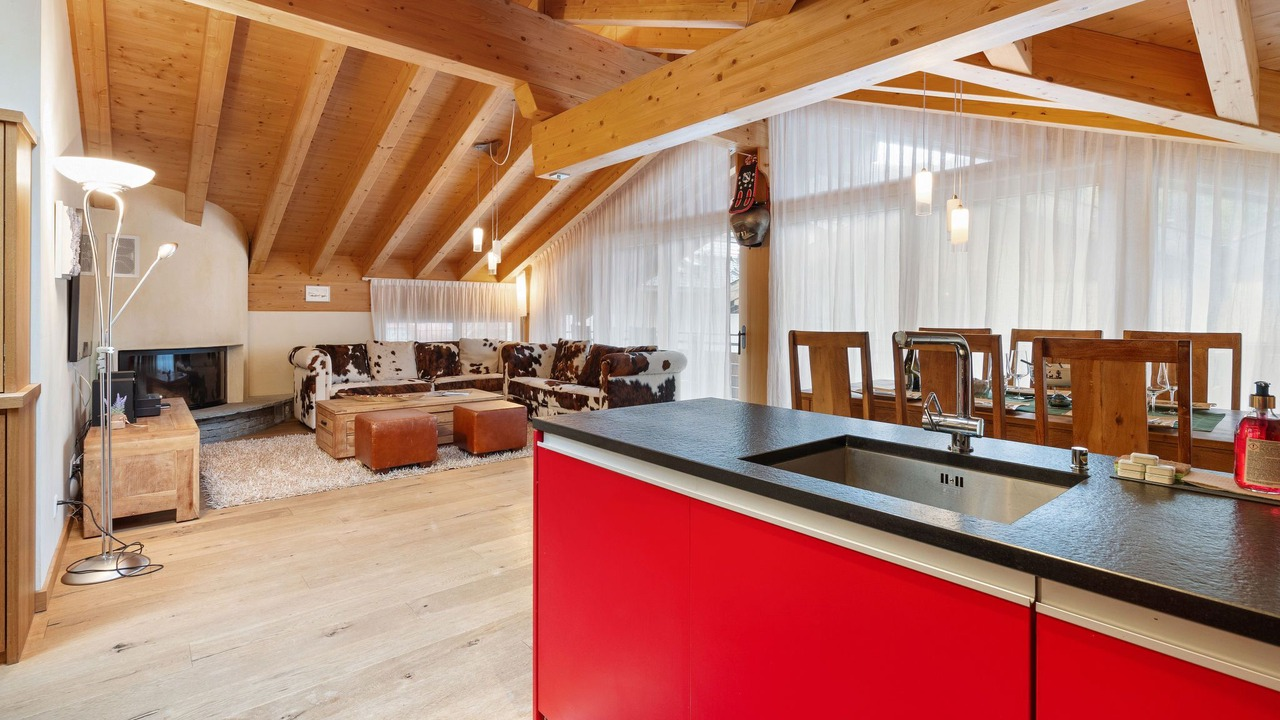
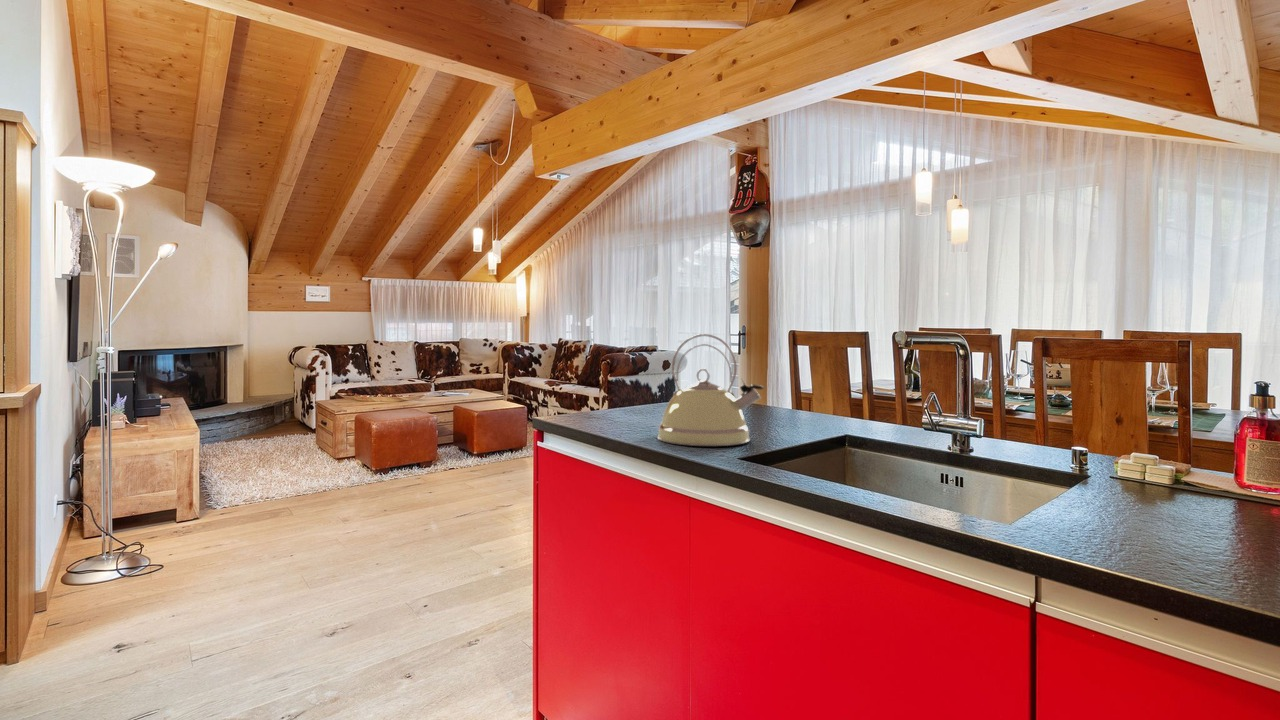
+ kettle [656,333,765,447]
